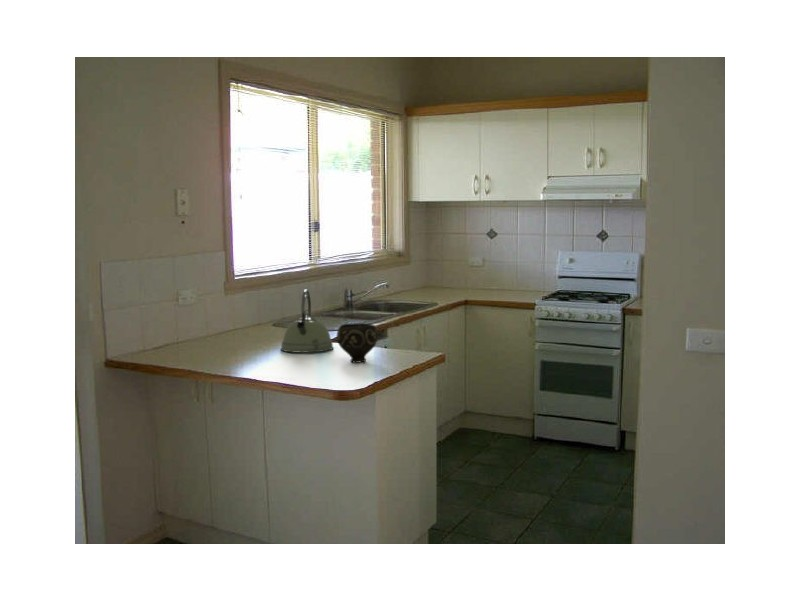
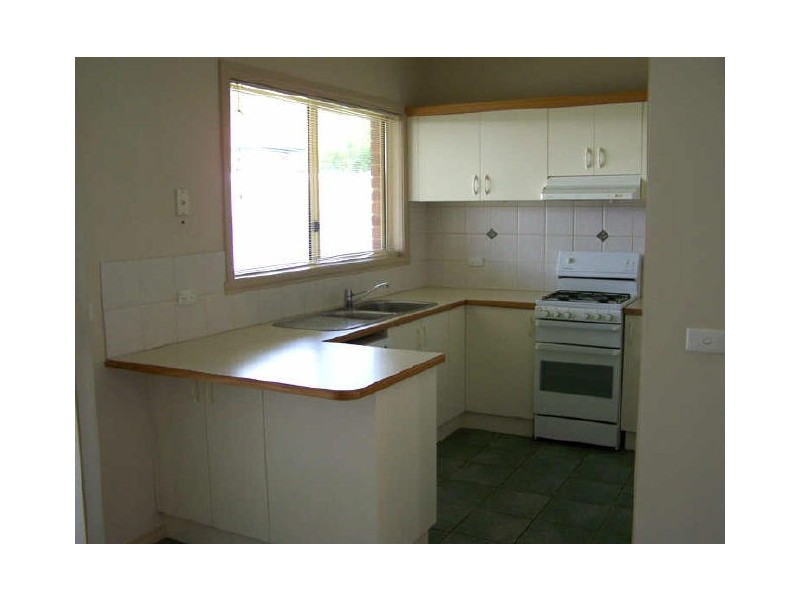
- kettle [280,289,334,354]
- bowl [336,322,379,364]
